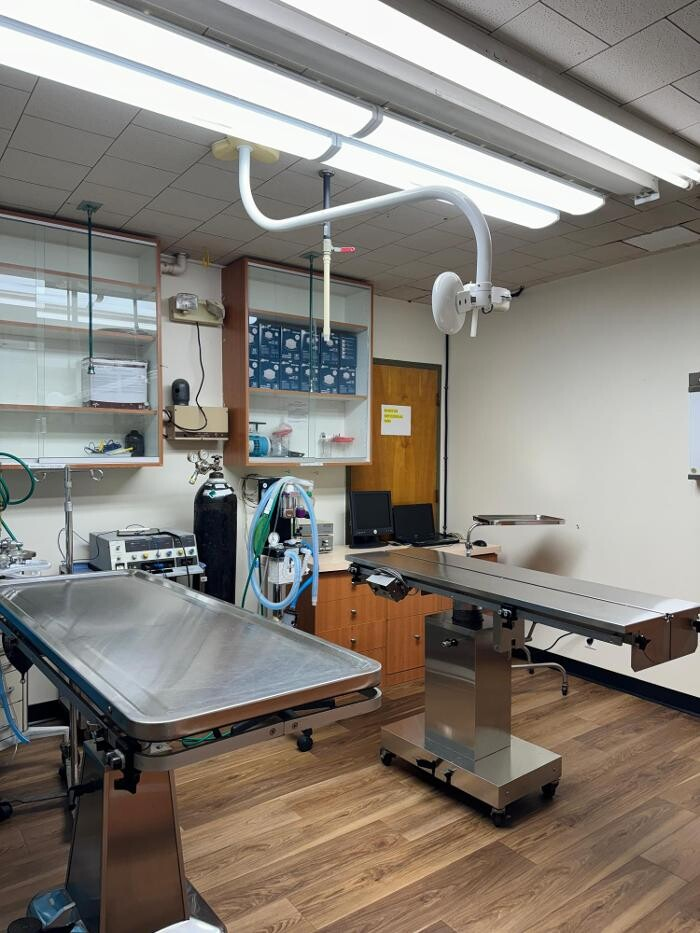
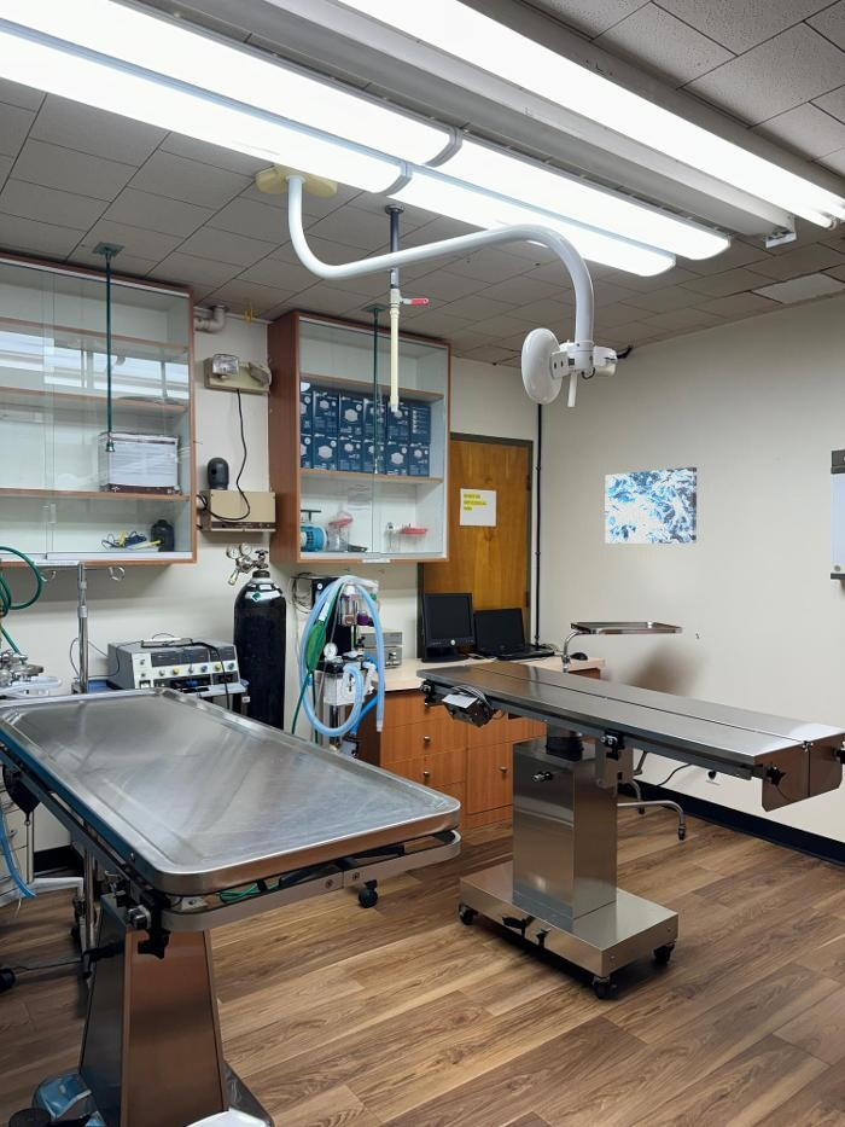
+ wall art [604,466,698,545]
